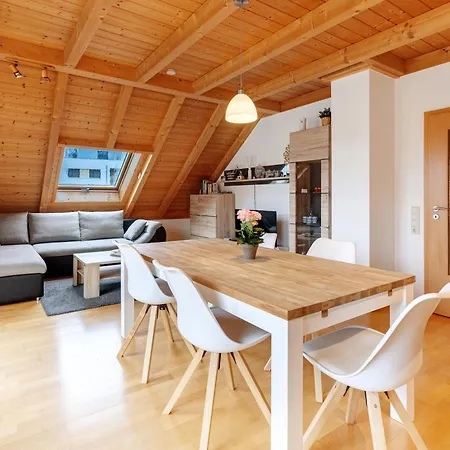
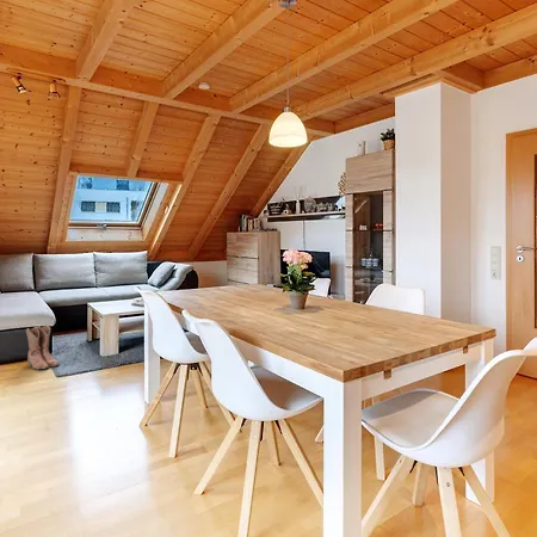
+ boots [25,325,61,370]
